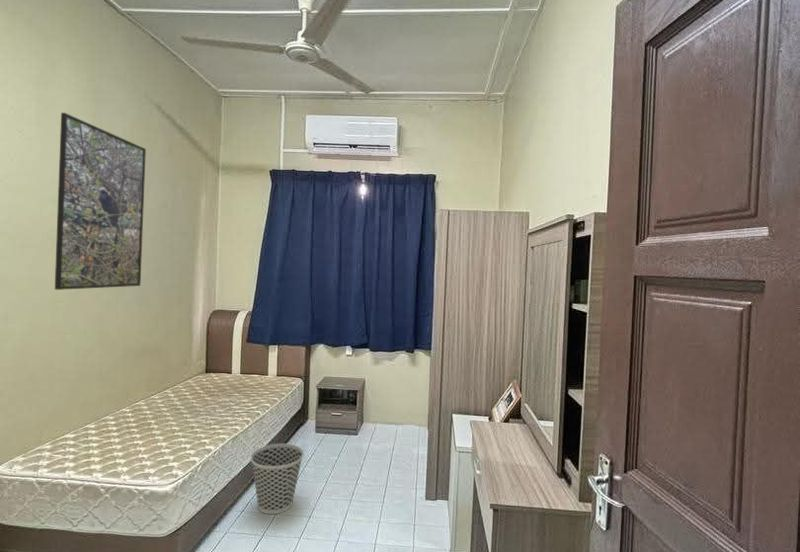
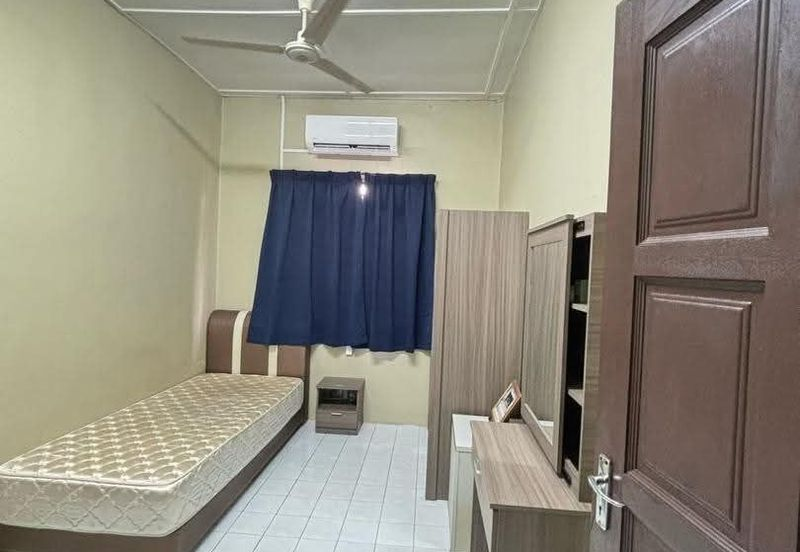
- wastebasket [250,443,305,515]
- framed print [54,112,147,291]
